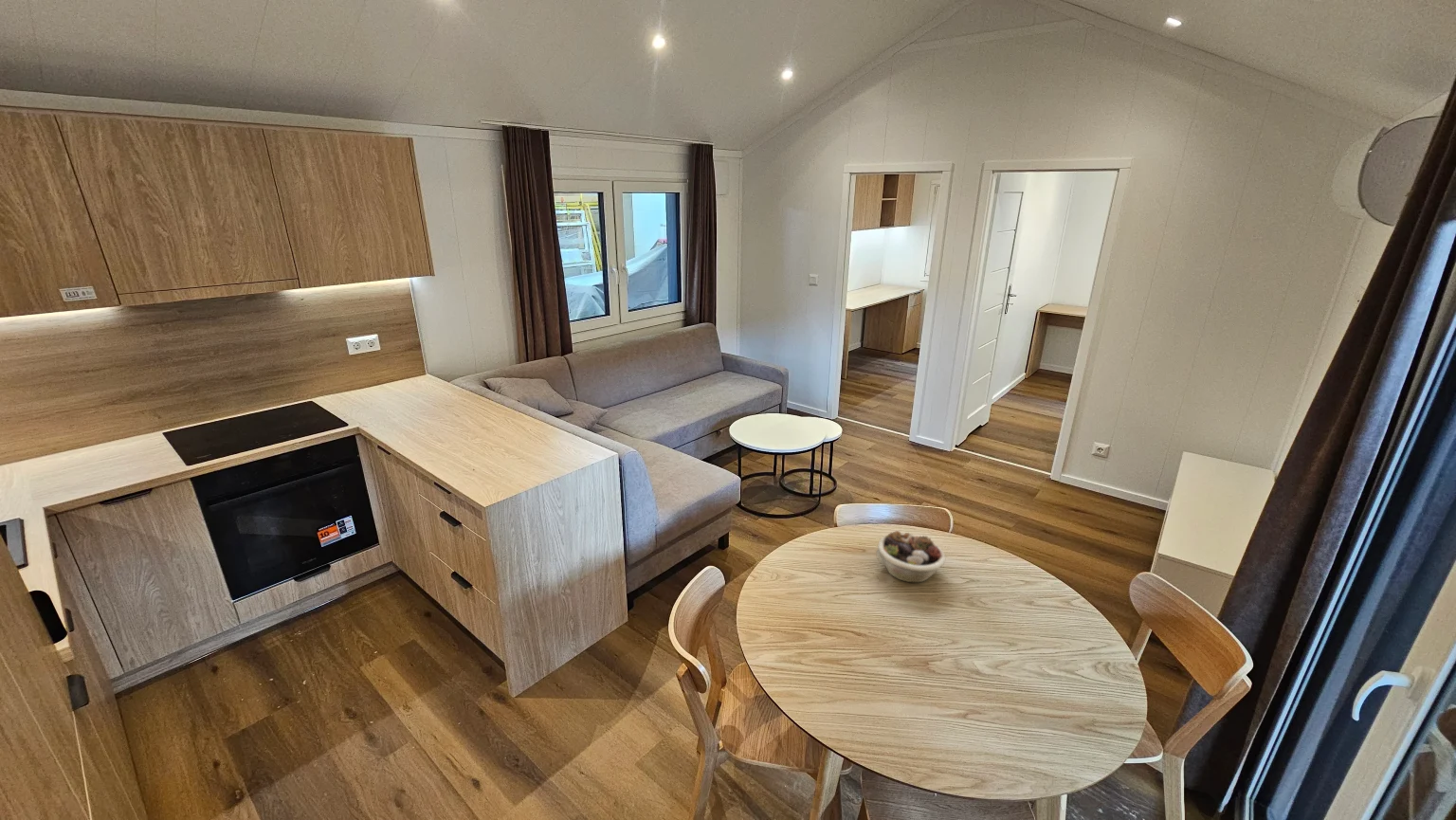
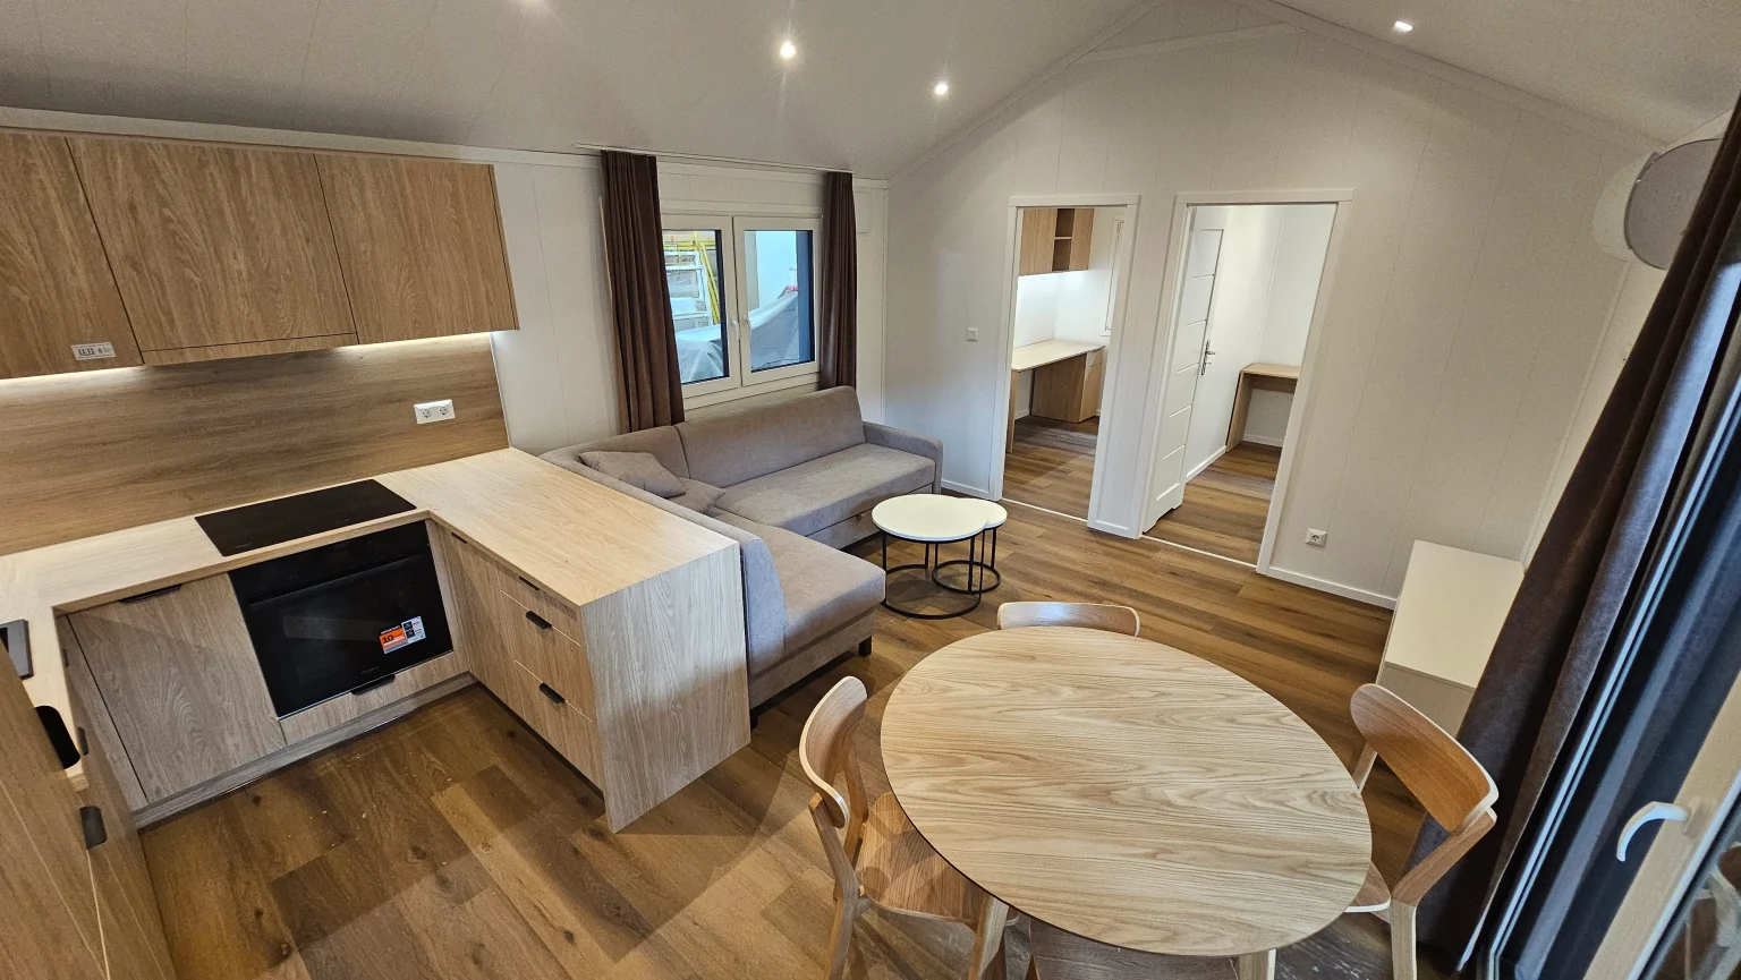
- succulent planter [875,530,946,583]
